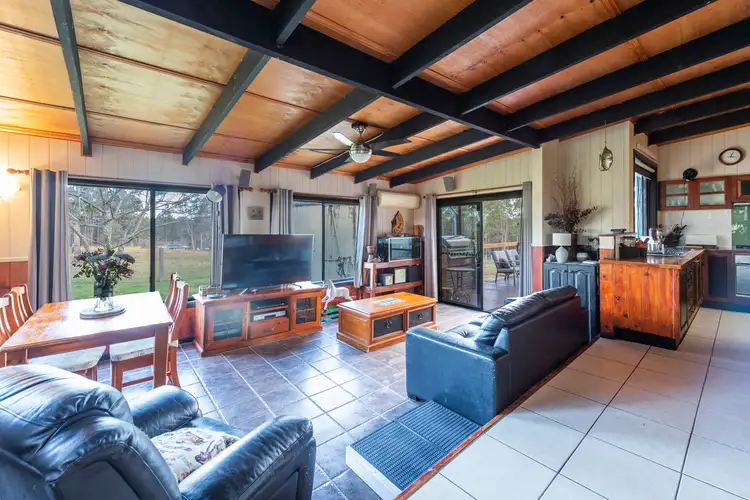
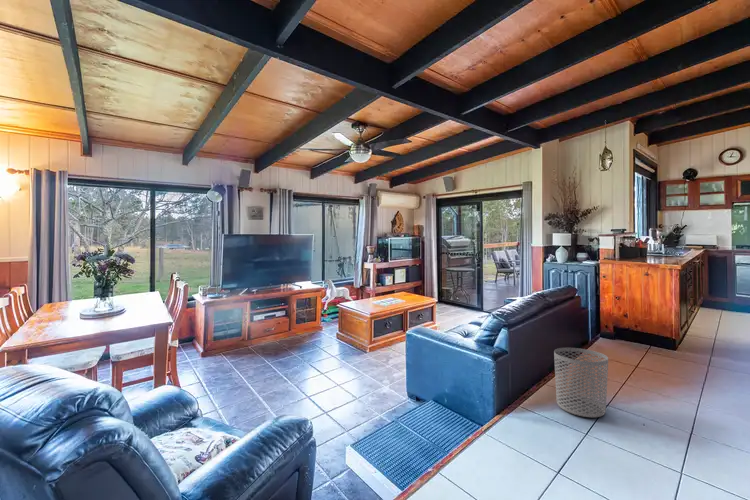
+ waste bin [553,347,609,418]
